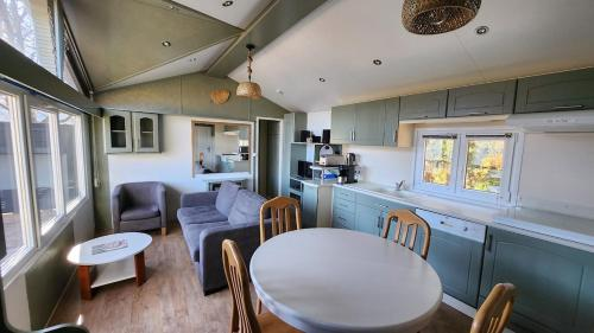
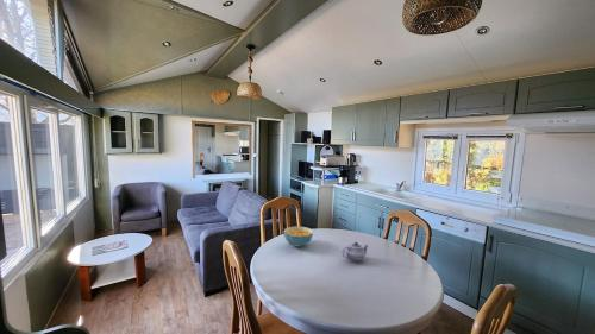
+ teapot [342,241,370,264]
+ cereal bowl [282,226,314,248]
